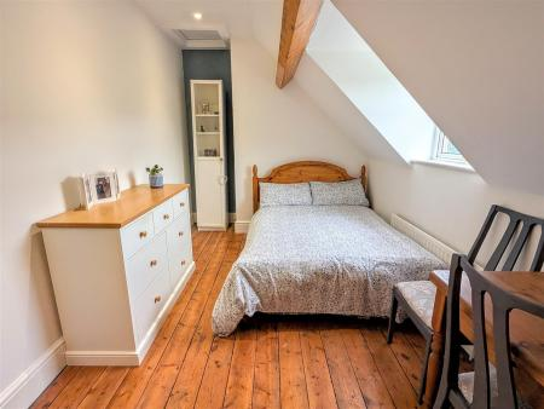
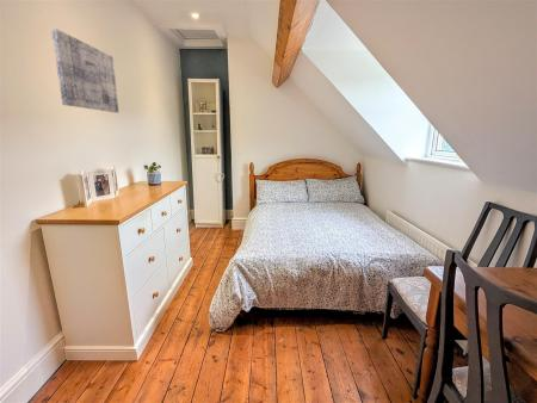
+ wall art [50,27,119,113]
